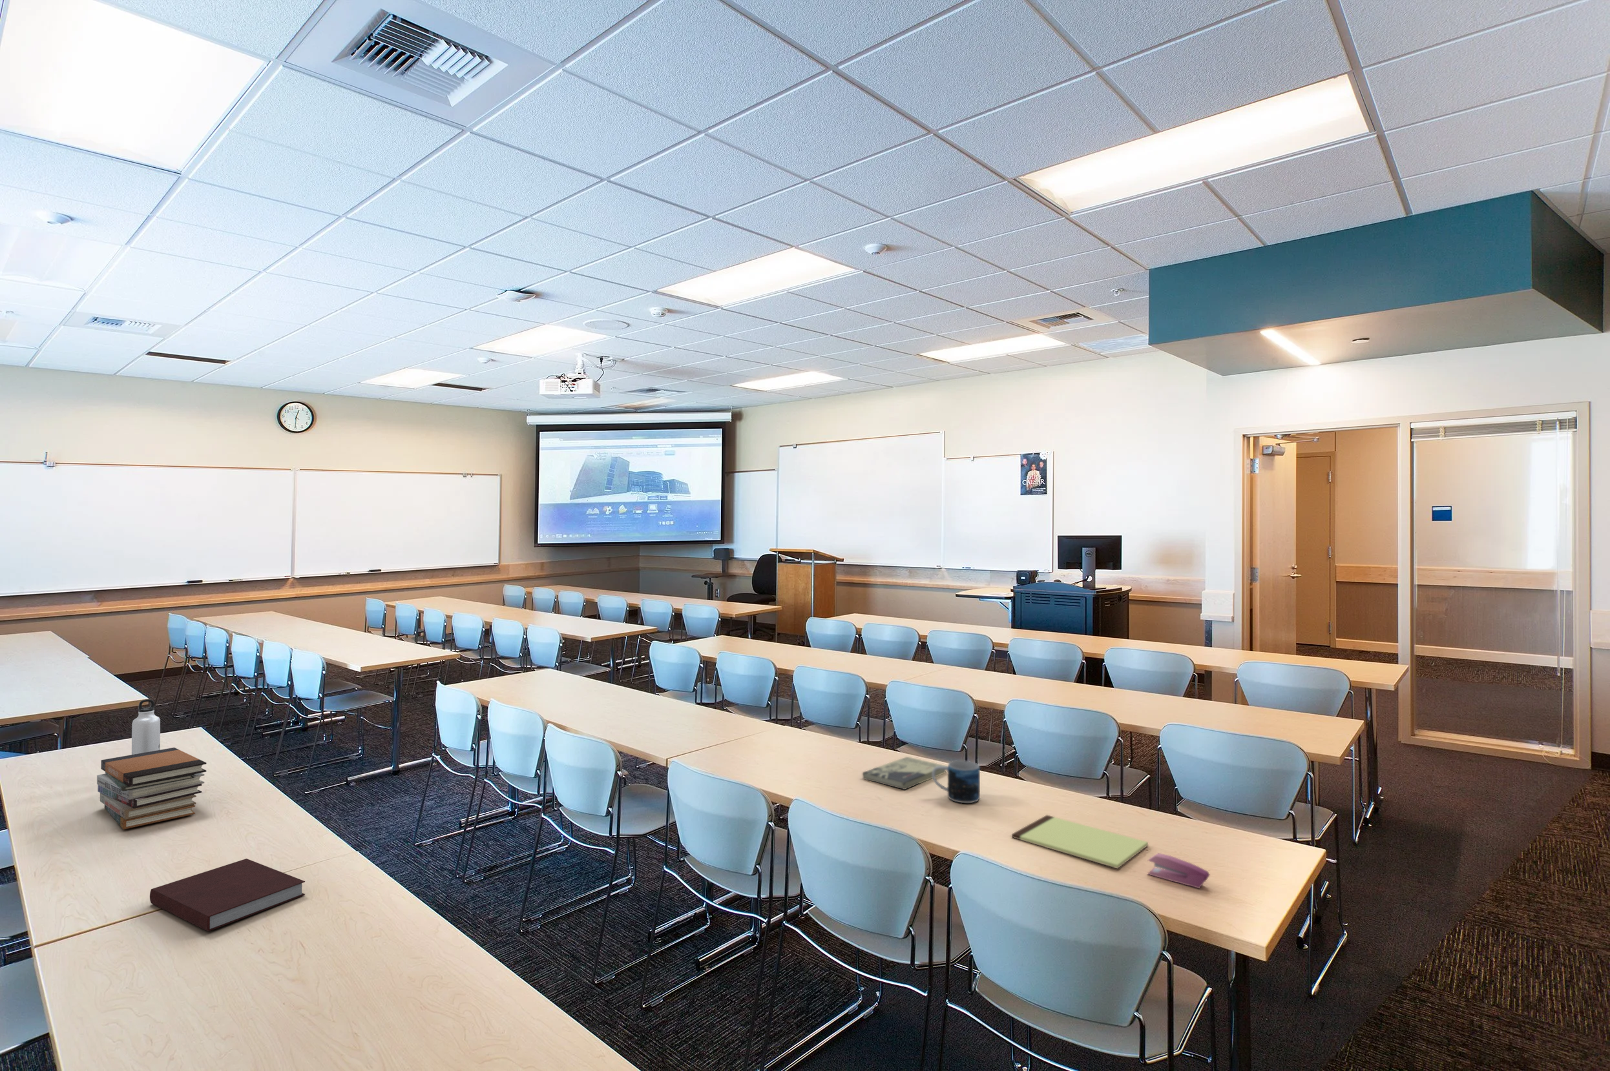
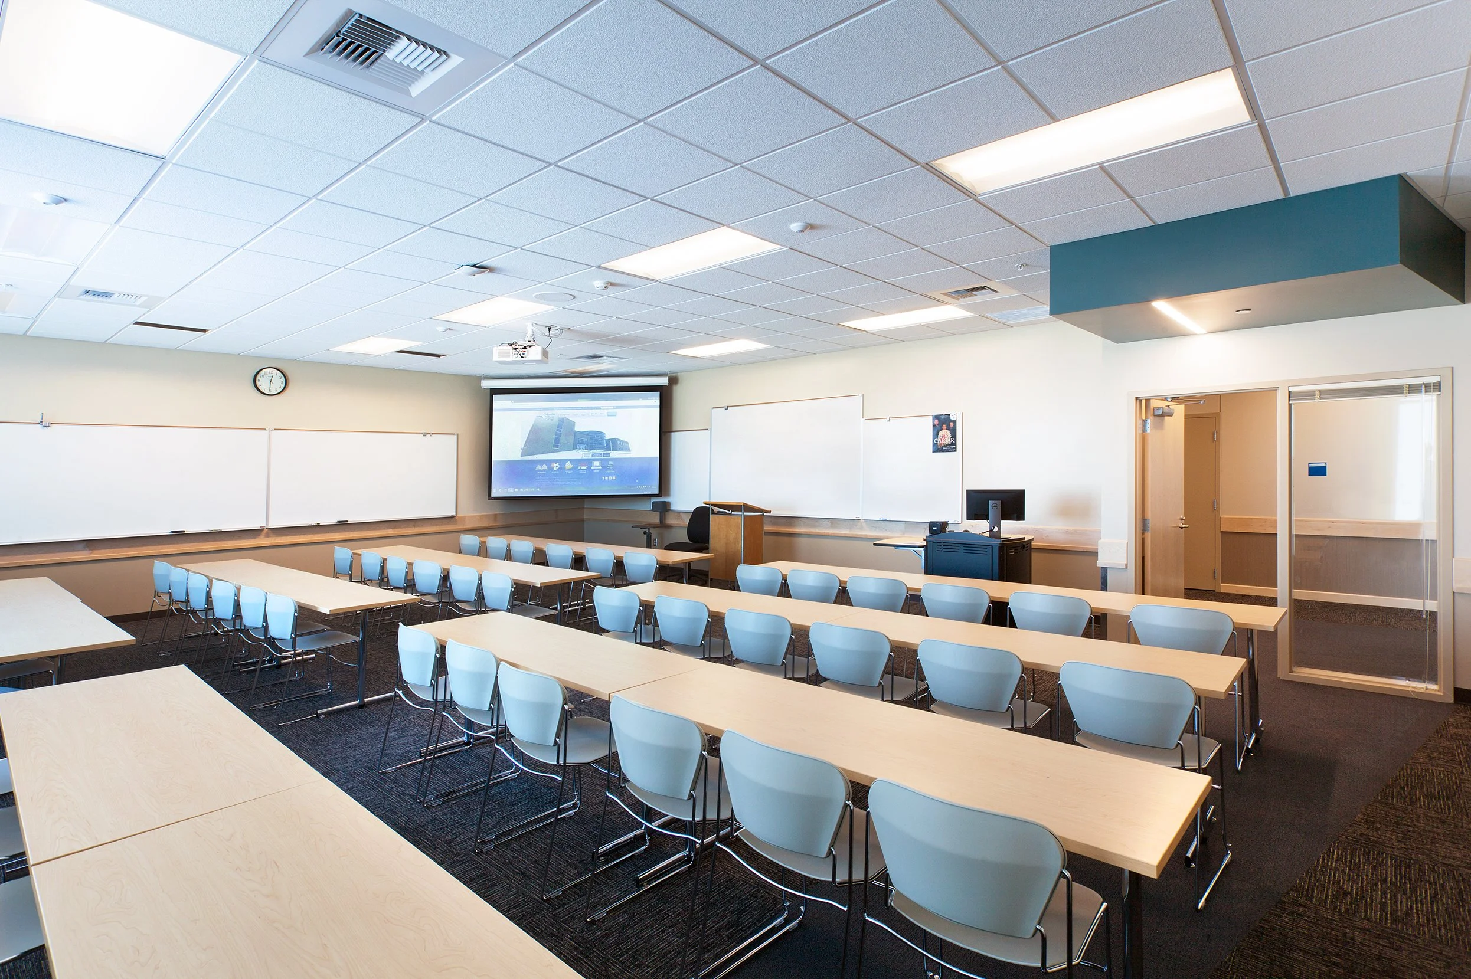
- stapler [1147,852,1210,889]
- water bottle [132,698,160,754]
- notebook [150,858,305,932]
- book stack [96,747,207,831]
- book [862,755,947,790]
- mug [932,760,981,803]
- notepad [1011,814,1149,869]
